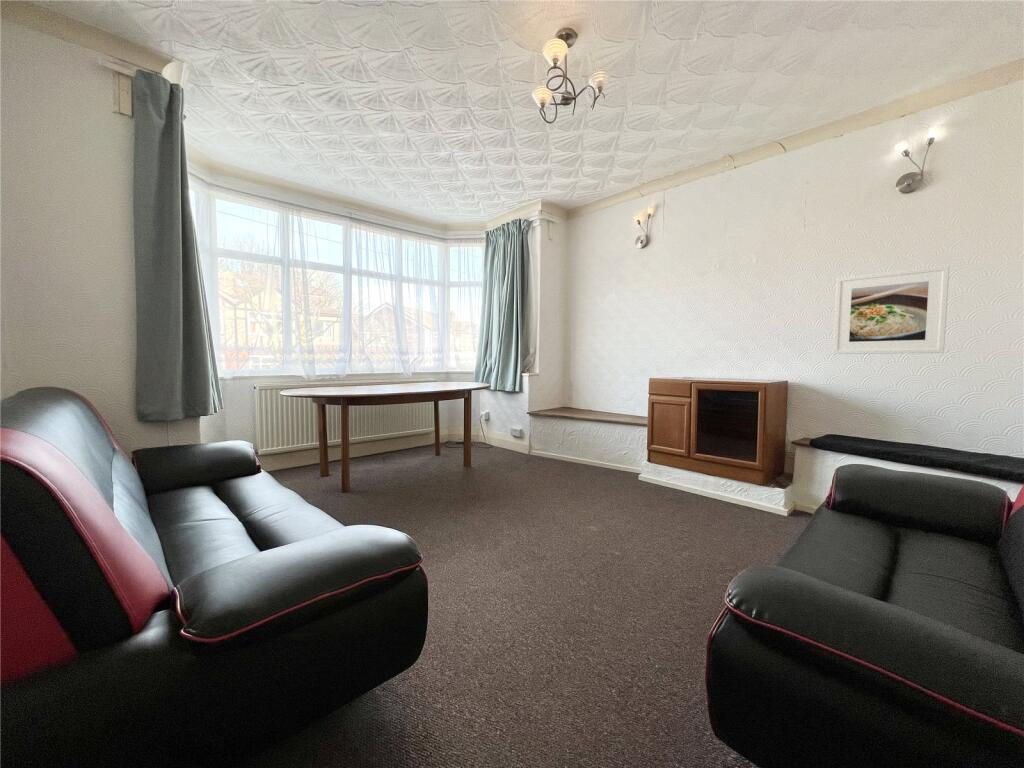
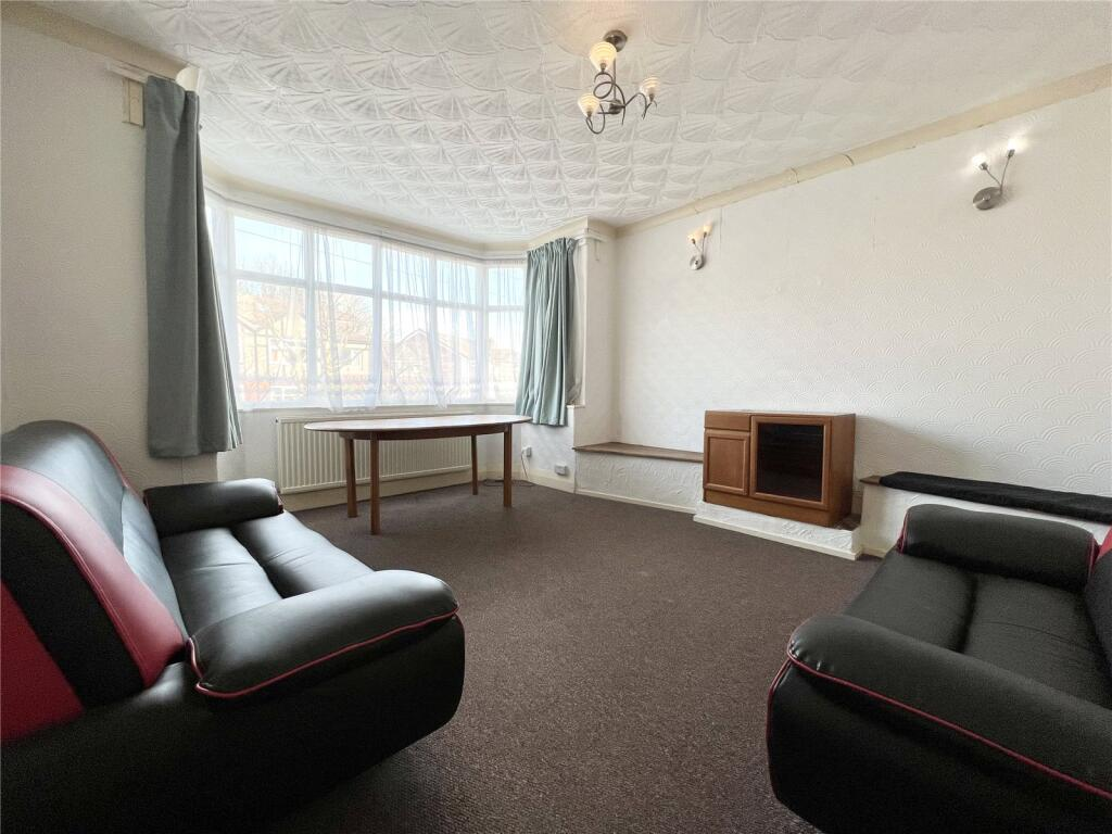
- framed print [832,264,951,355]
